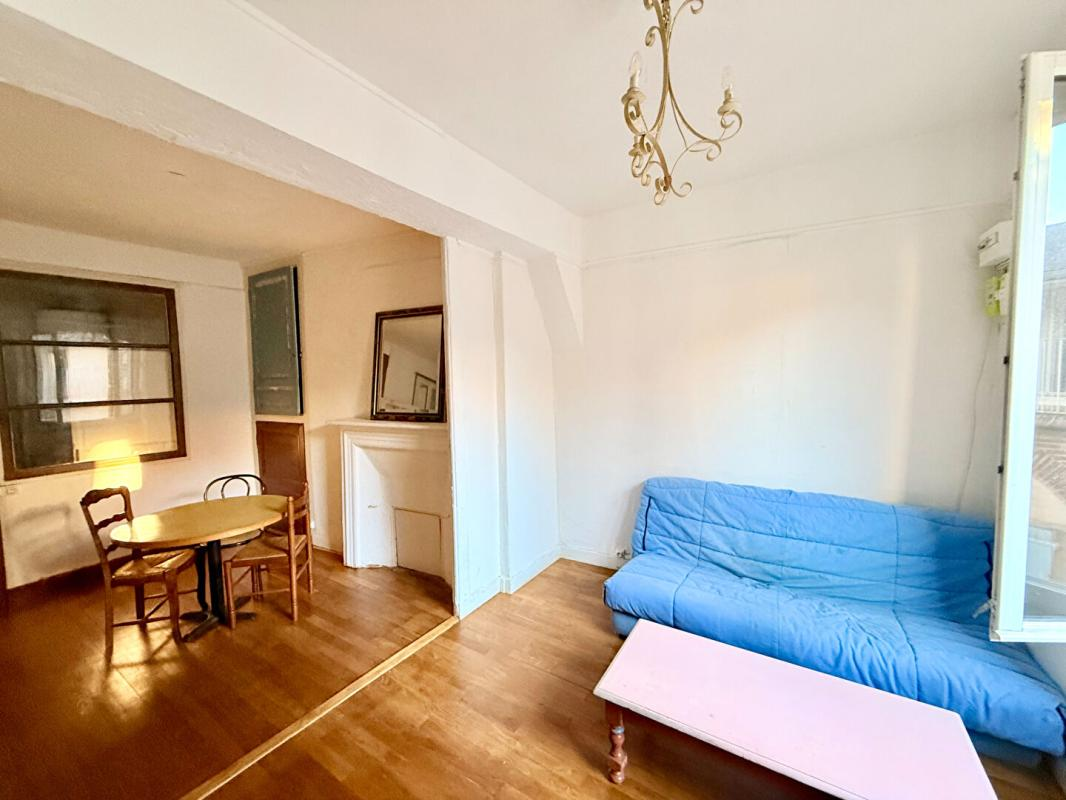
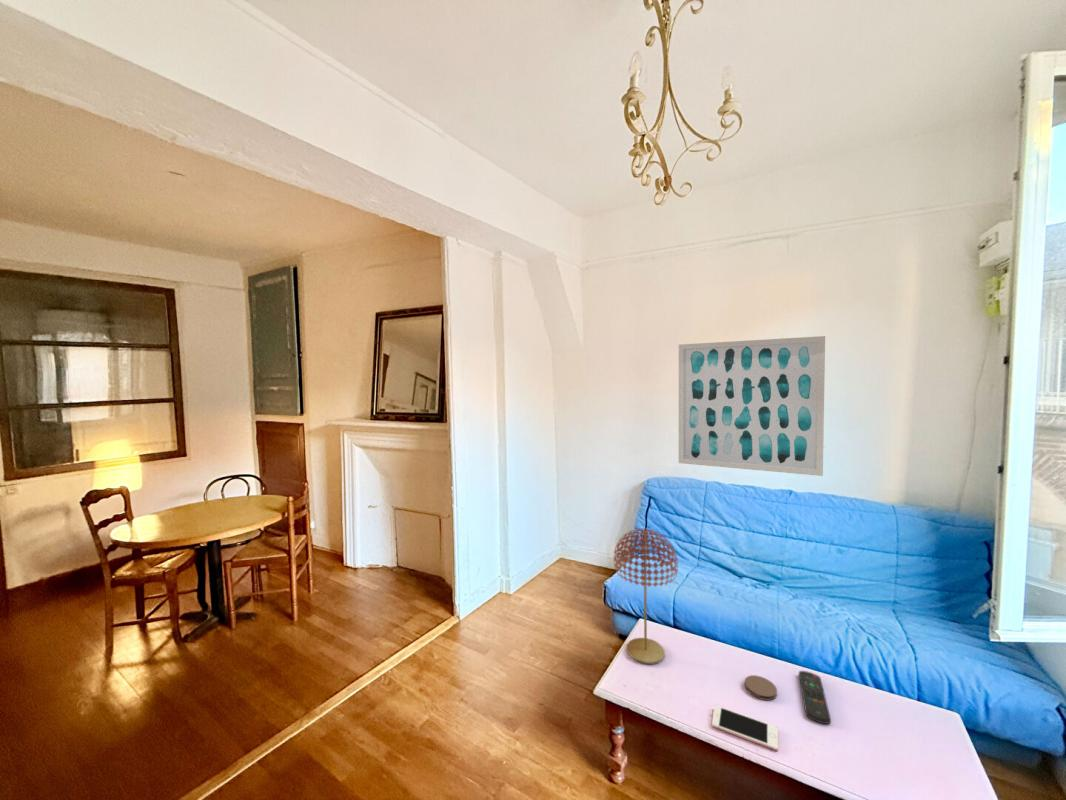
+ wall art [678,335,826,477]
+ remote control [798,670,832,725]
+ table lamp [613,527,679,665]
+ coaster [744,674,778,701]
+ cell phone [711,705,779,752]
